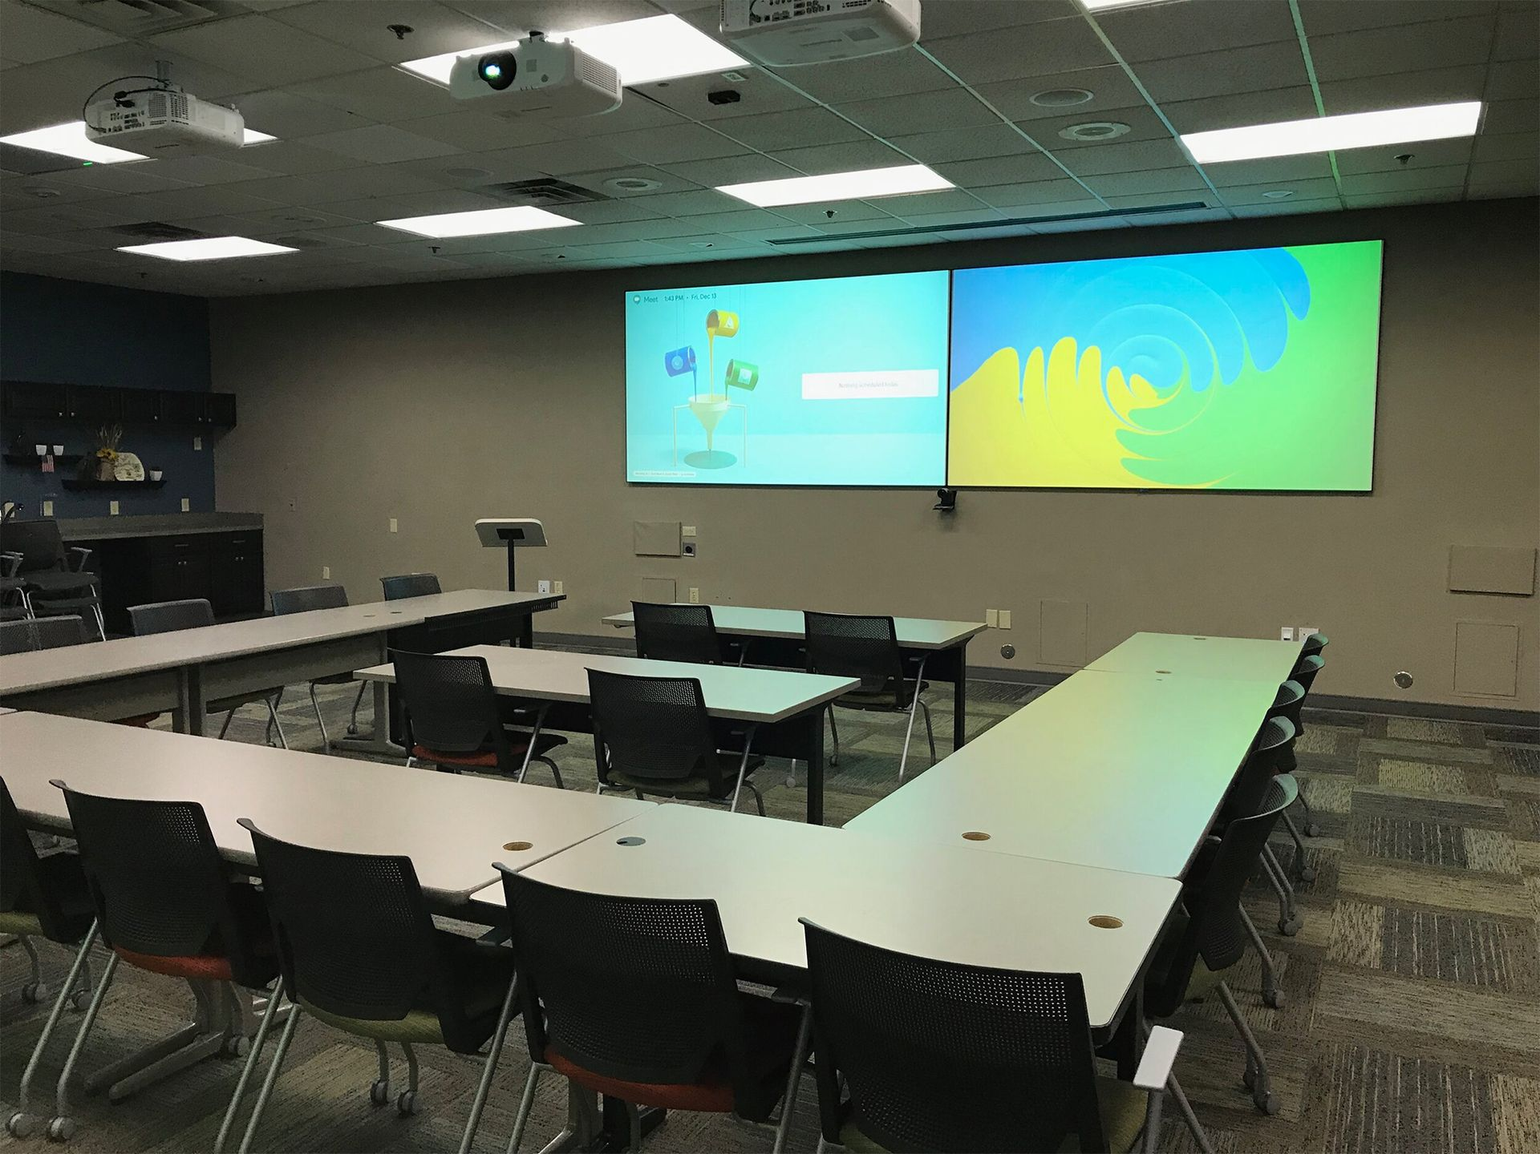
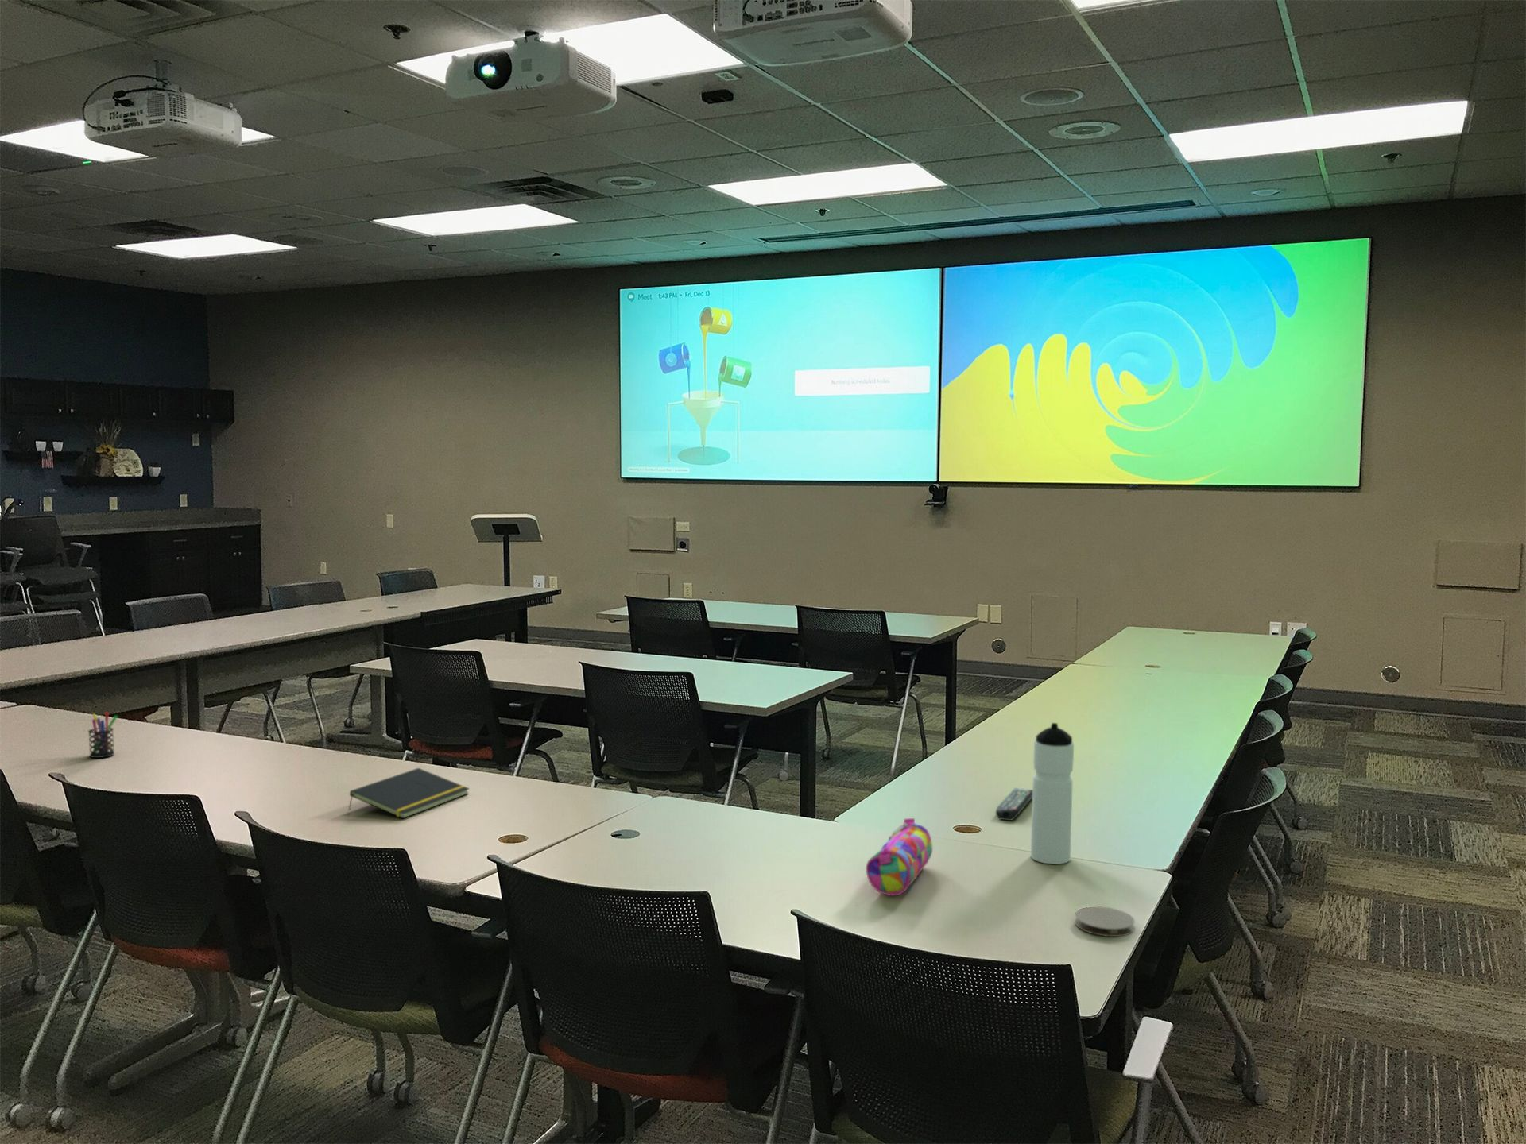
+ remote control [995,787,1032,822]
+ pen holder [88,711,119,758]
+ water bottle [1030,722,1074,865]
+ pencil case [865,817,934,896]
+ notepad [348,768,471,820]
+ coaster [1074,906,1135,937]
